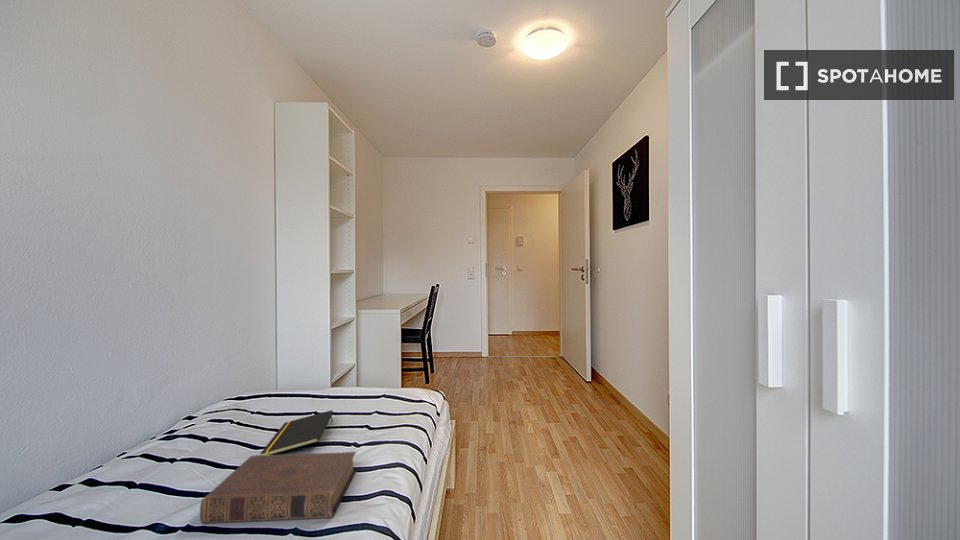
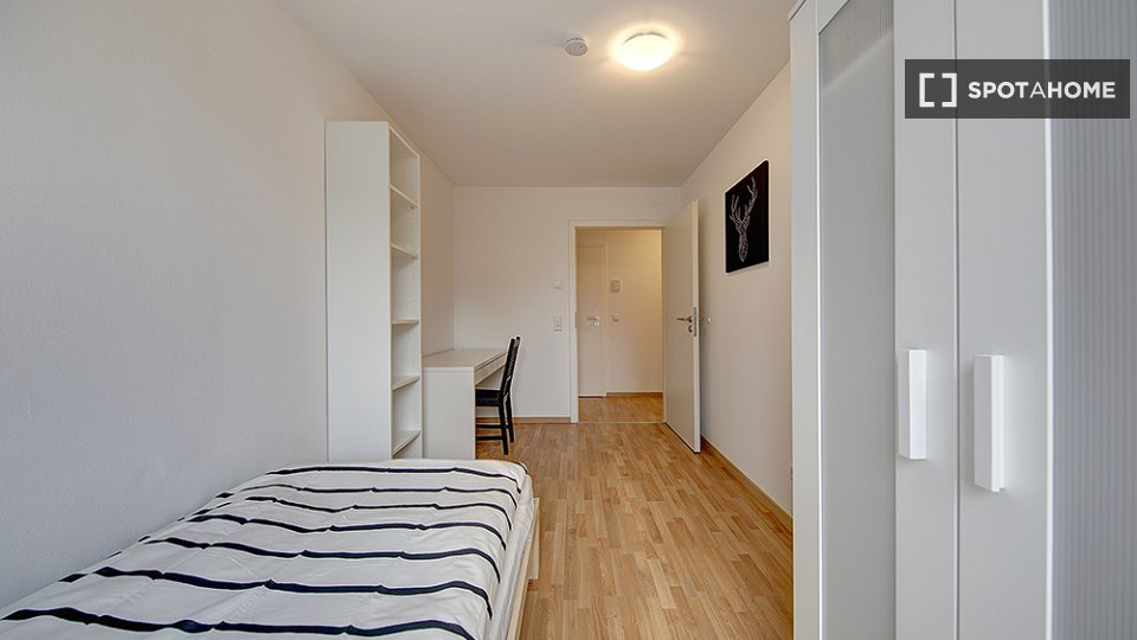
- book [199,451,357,524]
- notepad [260,409,334,455]
